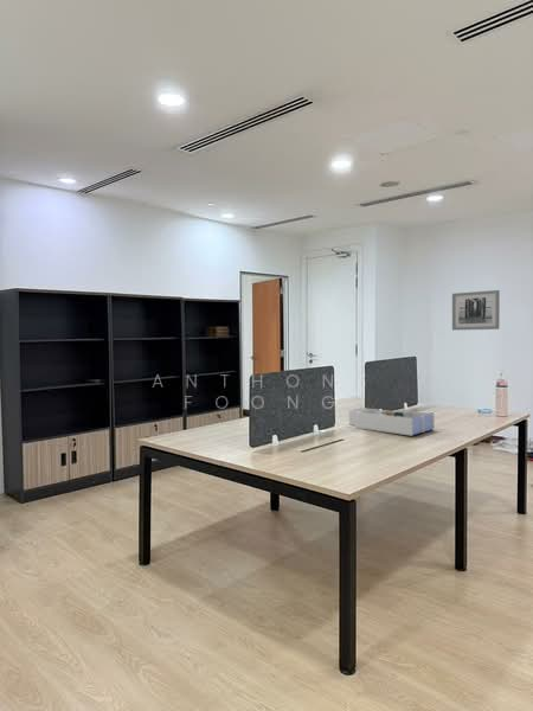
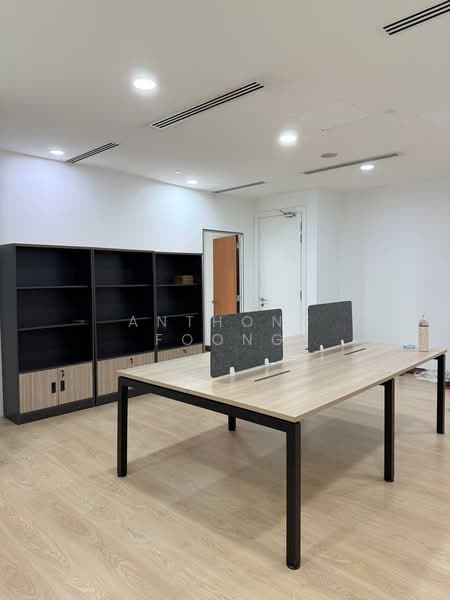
- wall art [451,289,501,332]
- desk organizer [348,406,436,437]
